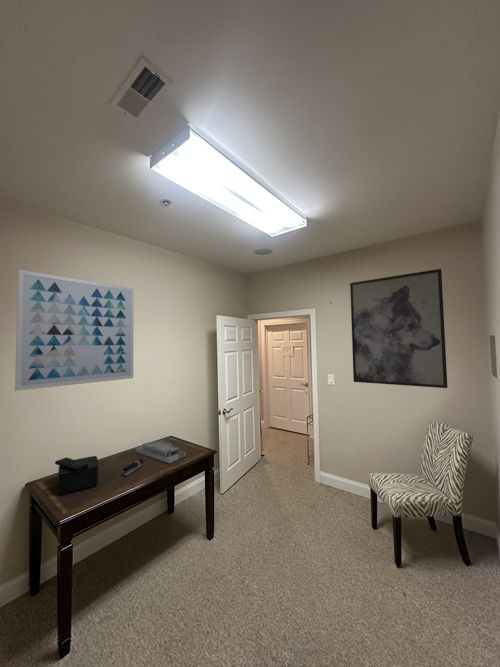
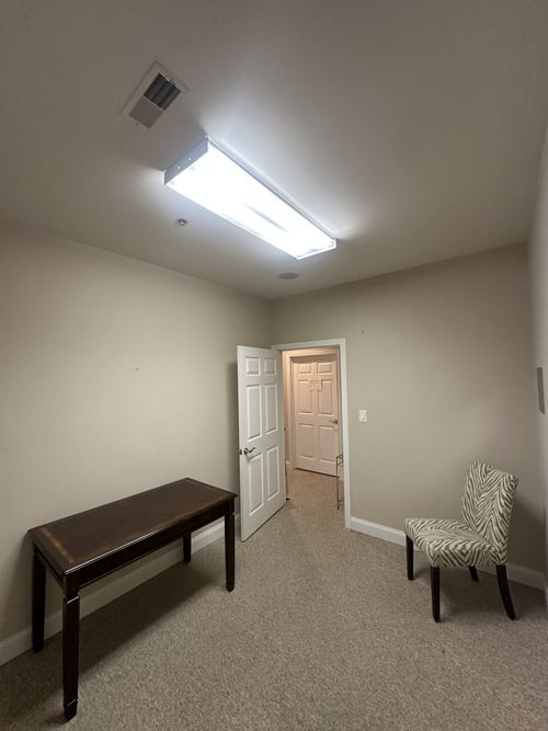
- speaker [54,455,99,496]
- wall art [14,269,135,392]
- wall art [349,268,449,389]
- stapler [122,458,144,477]
- desk organizer [134,439,186,464]
